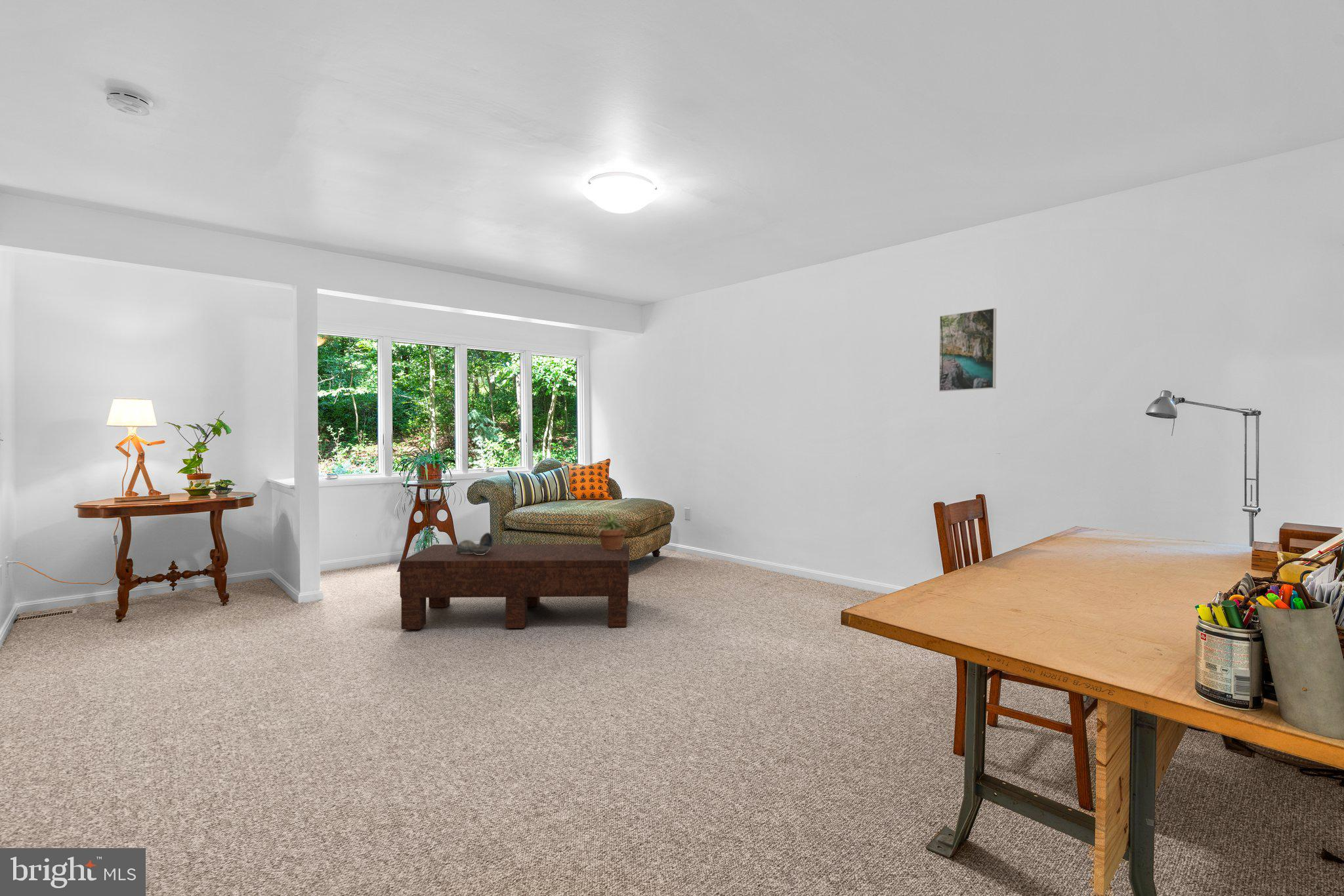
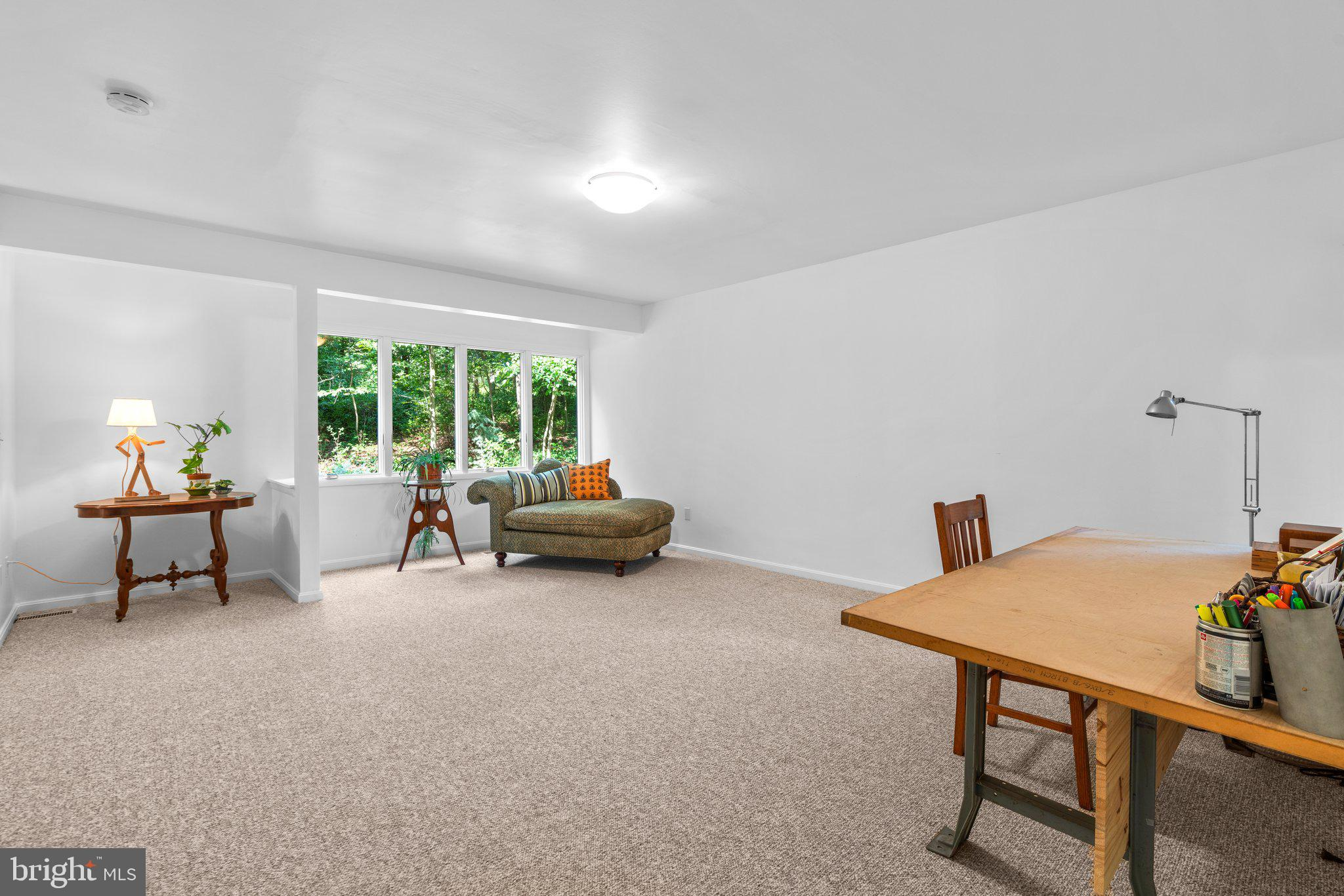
- decorative bowl [456,532,494,555]
- coffee table [399,544,630,630]
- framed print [938,308,997,392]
- potted plant [593,510,629,550]
